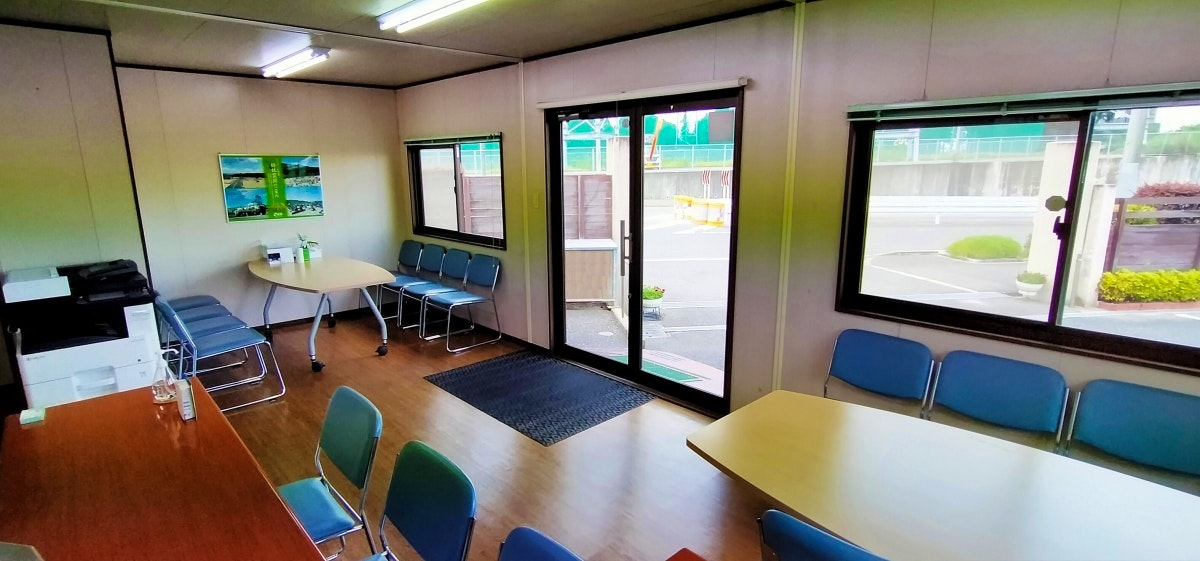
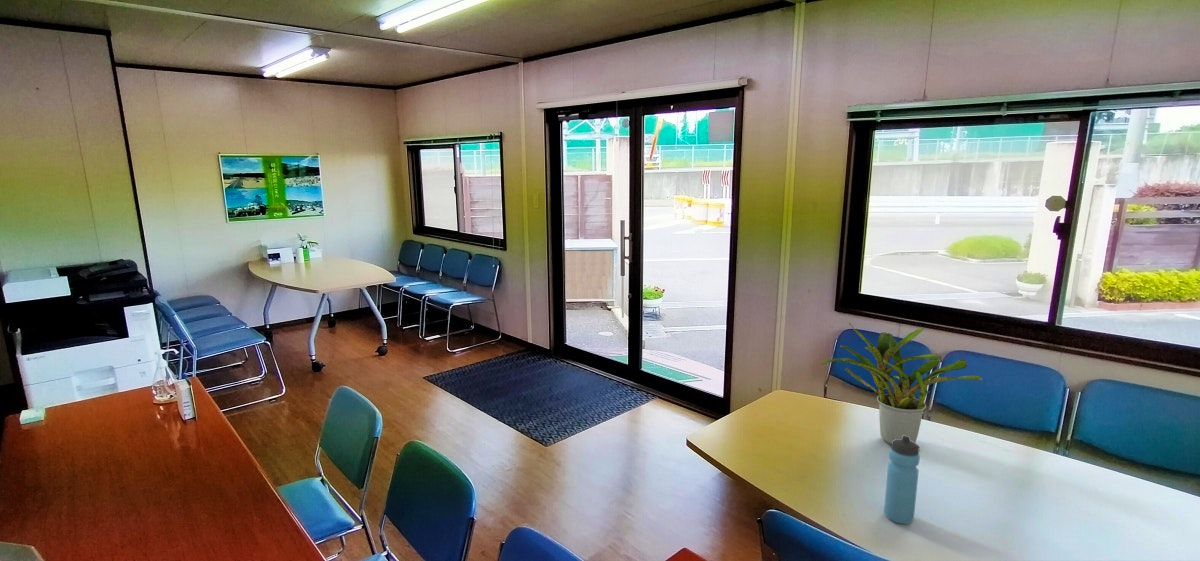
+ water bottle [883,435,921,525]
+ potted plant [820,322,983,446]
